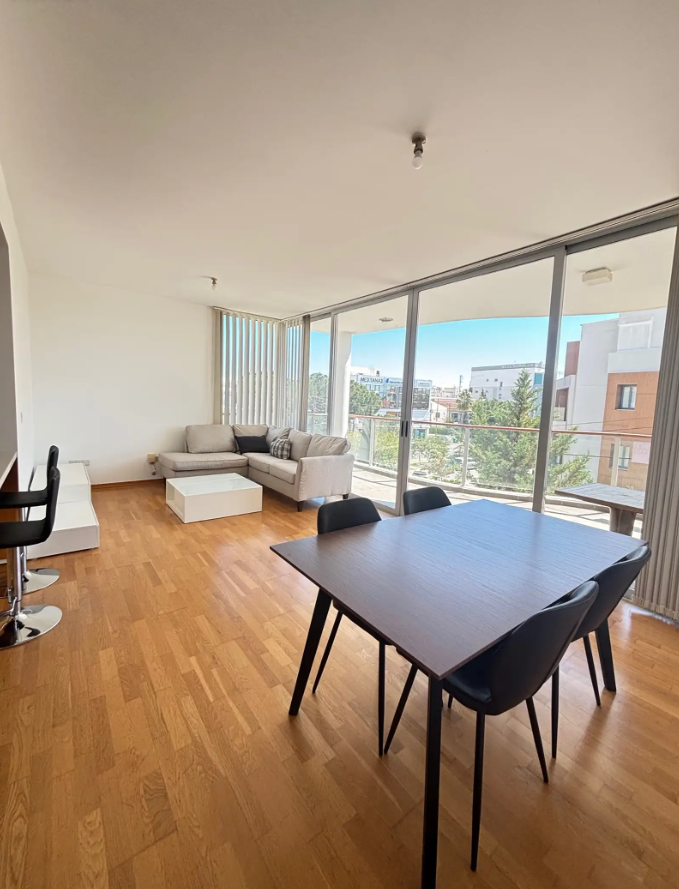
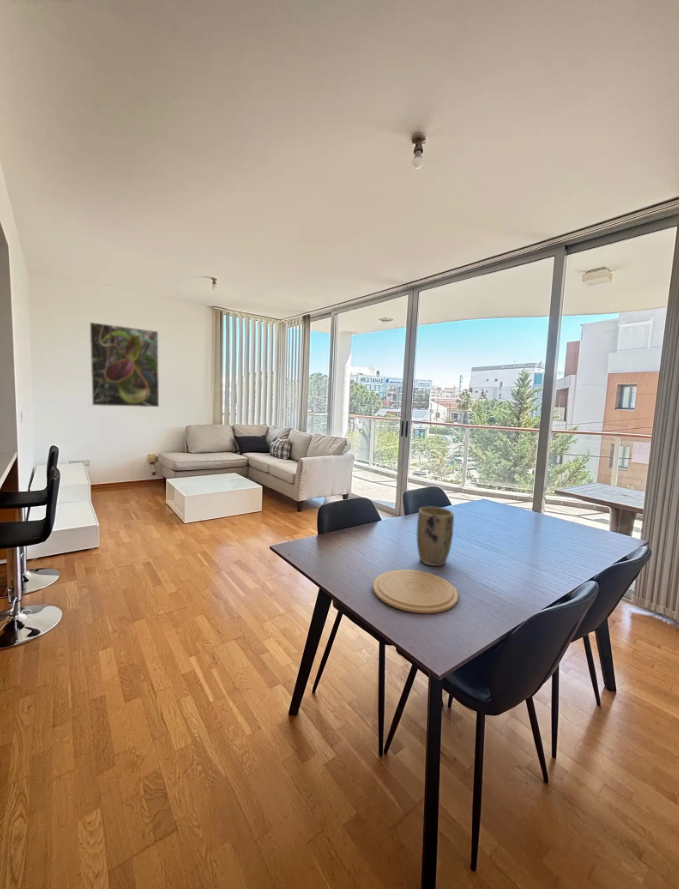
+ plant pot [416,506,455,567]
+ plate [372,569,459,614]
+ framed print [89,321,160,408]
